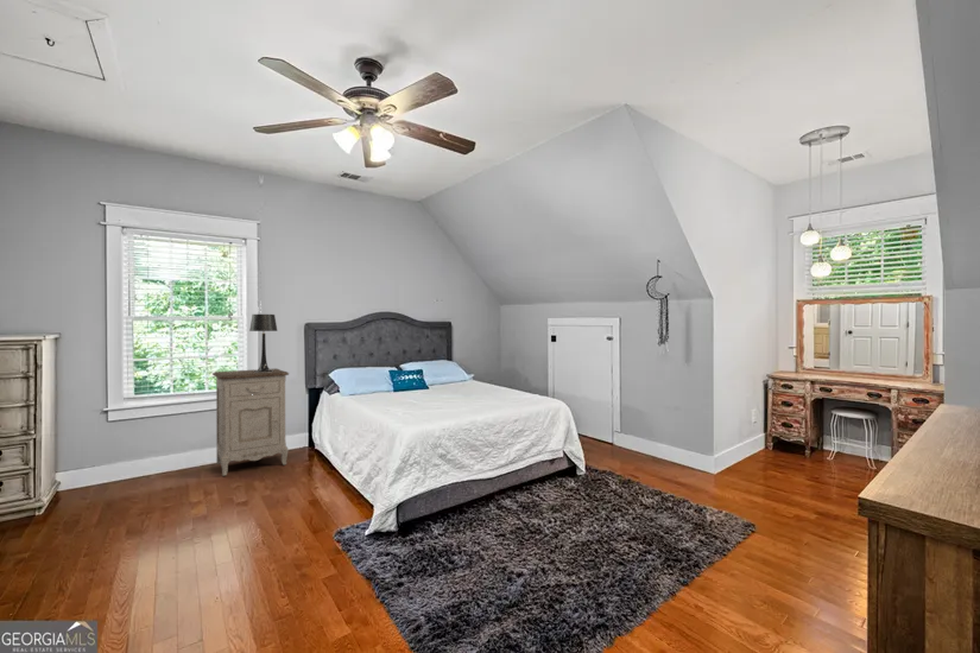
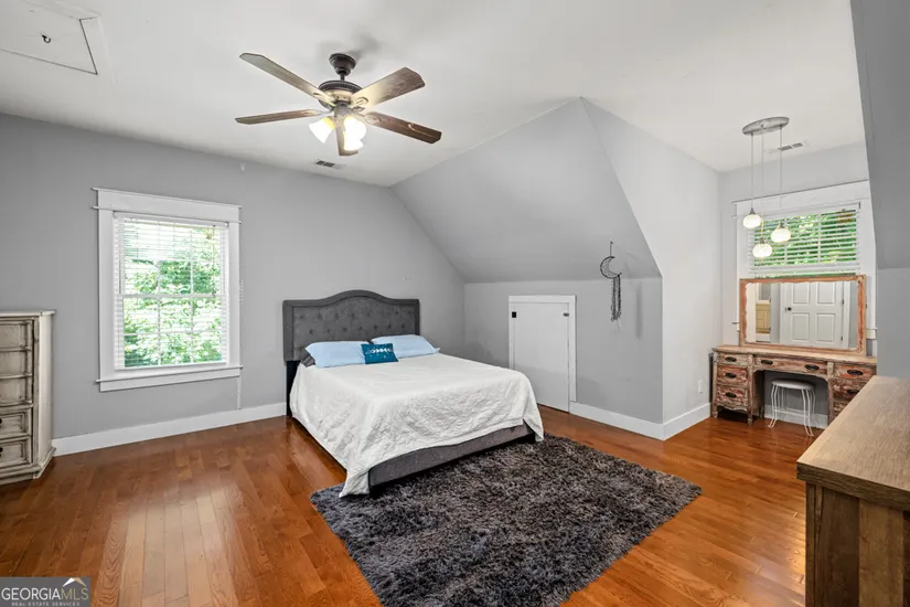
- nightstand [211,367,290,477]
- table lamp [248,313,278,372]
